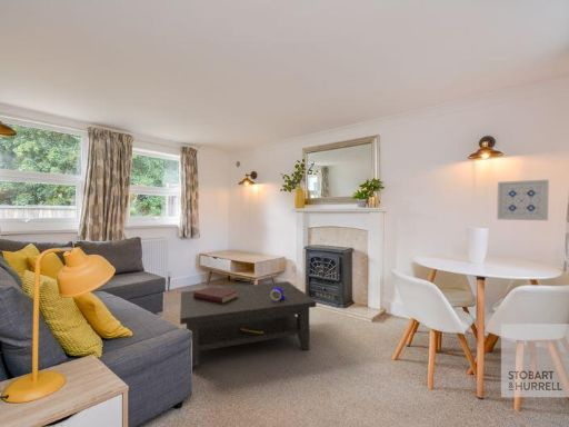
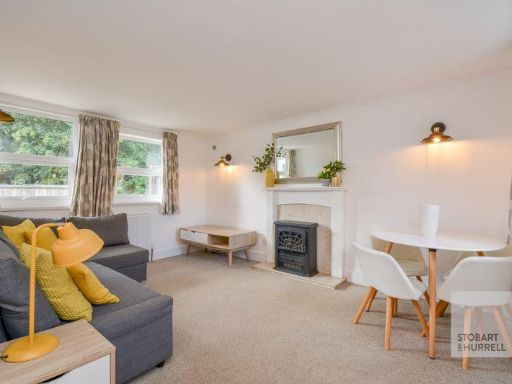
- wall art [496,179,550,221]
- coffee table [179,280,318,371]
